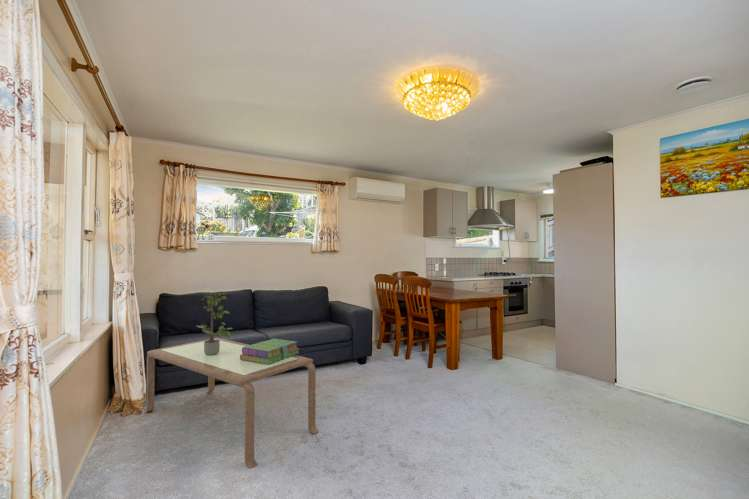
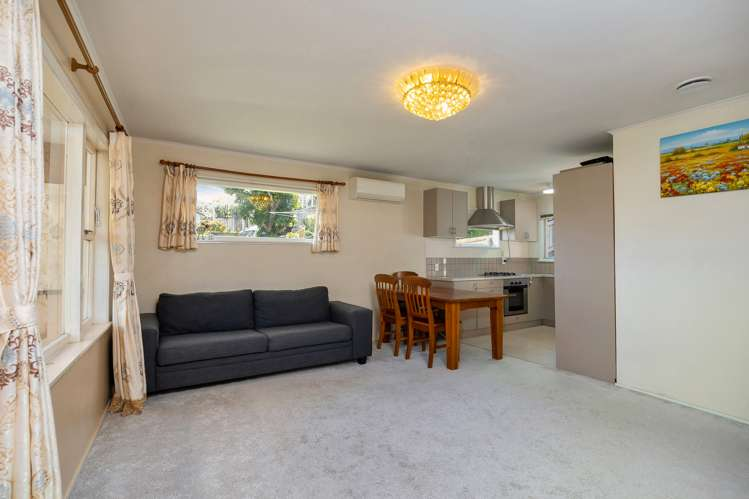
- coffee table [144,337,319,469]
- stack of books [240,338,301,365]
- potted plant [196,292,234,355]
